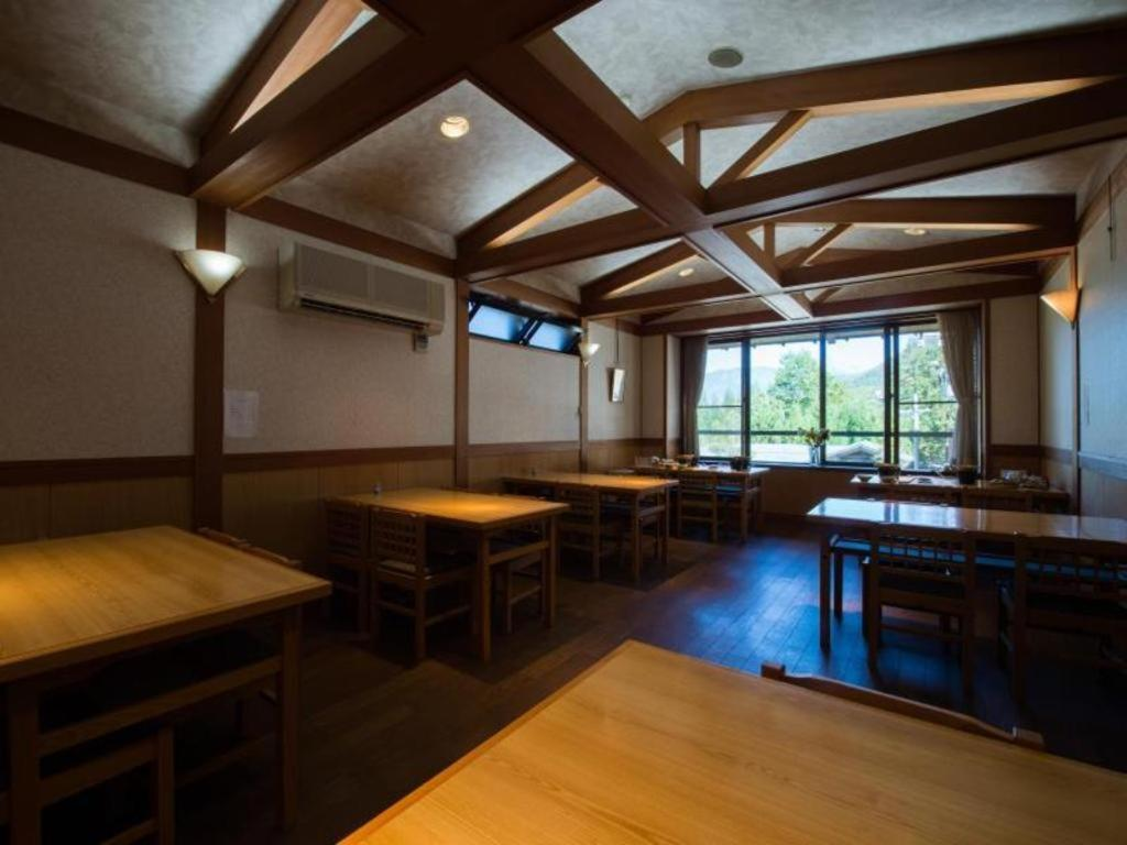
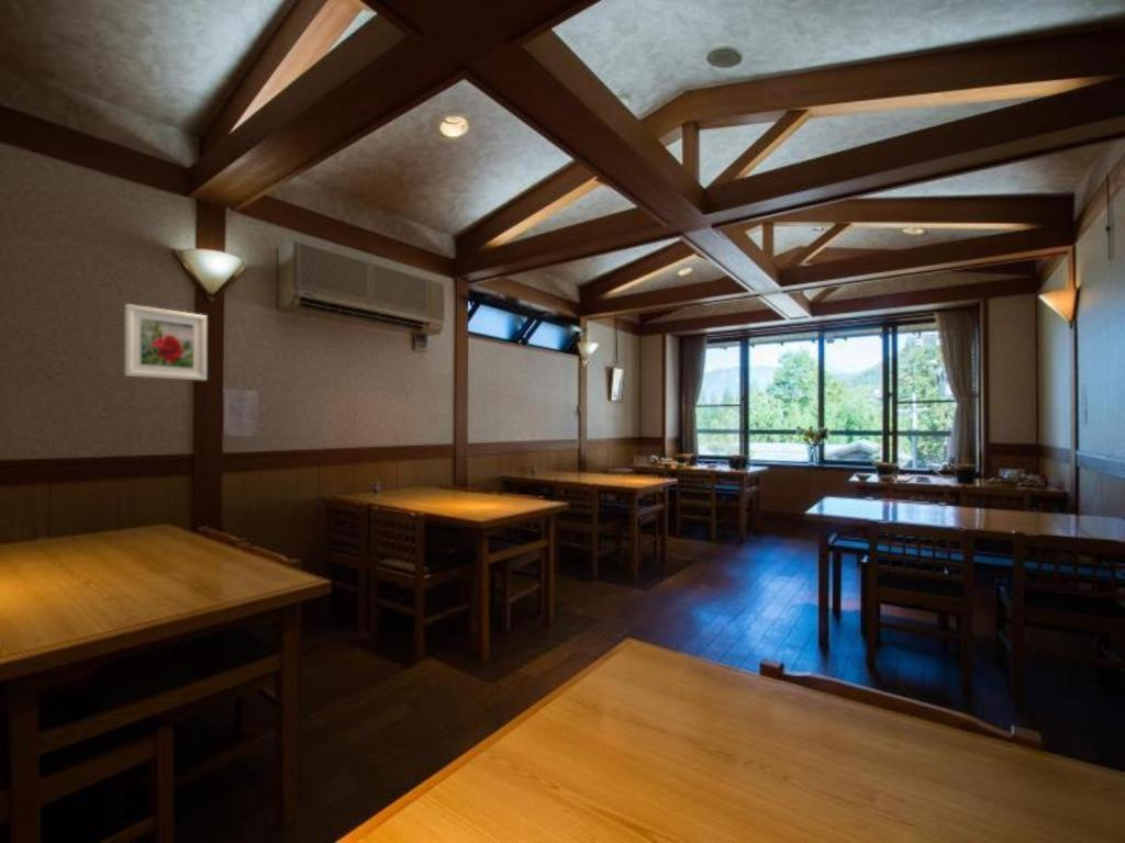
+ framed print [123,303,208,382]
